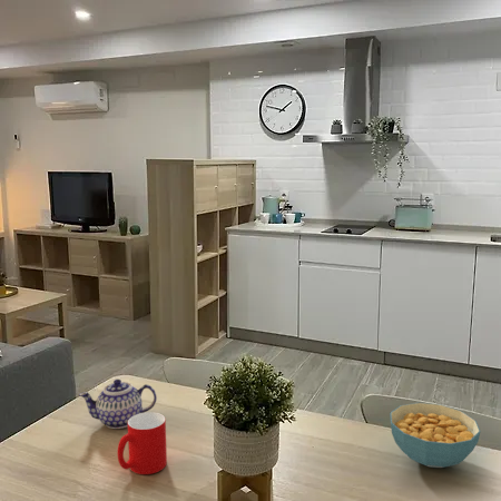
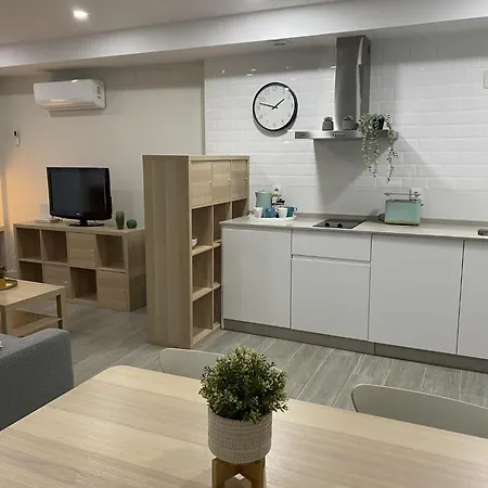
- cup [117,411,168,475]
- teapot [78,379,158,430]
- cereal bowl [389,402,481,469]
